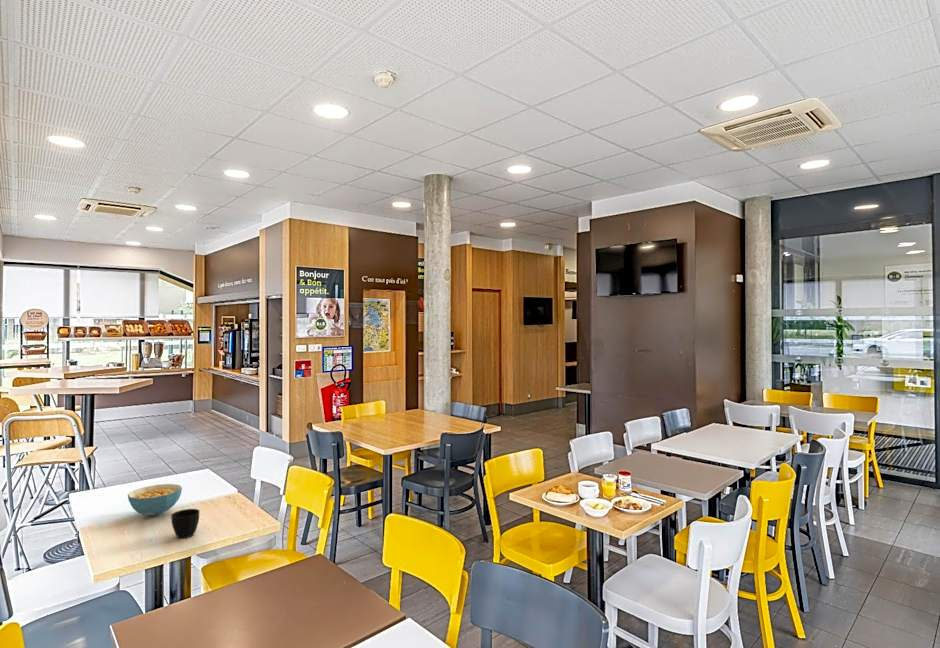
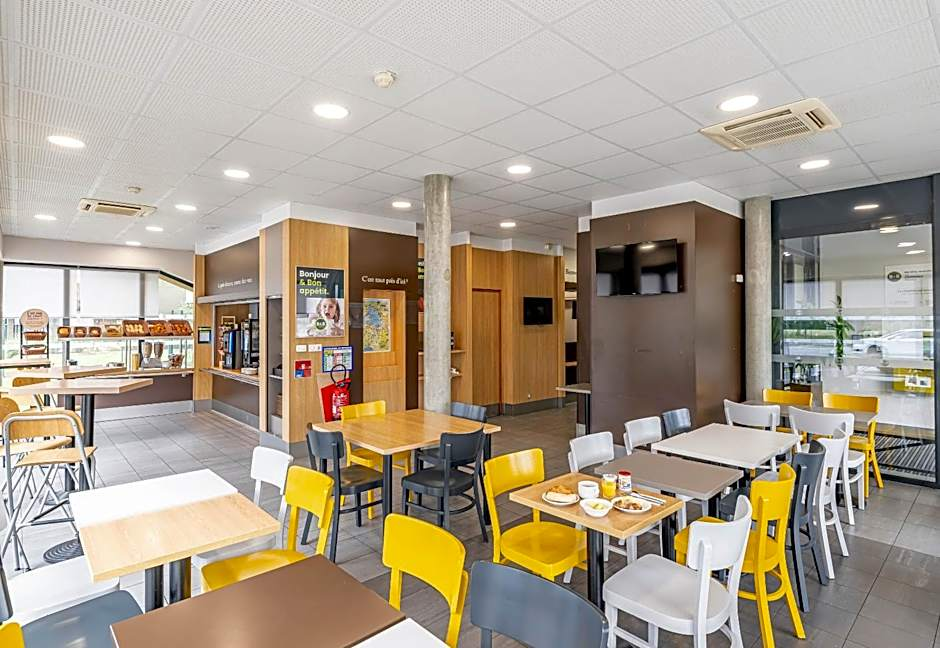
- cup [170,508,200,539]
- cereal bowl [127,483,183,517]
